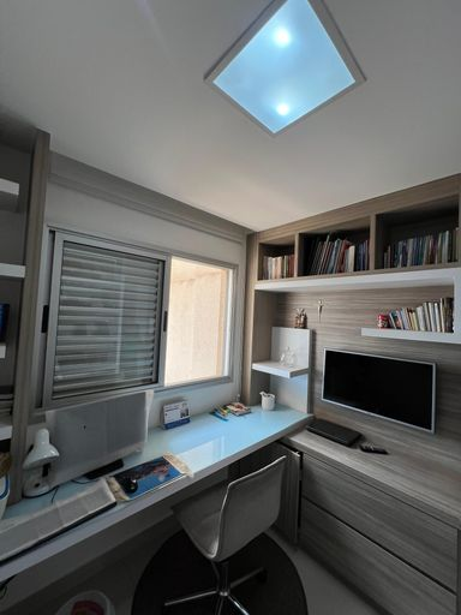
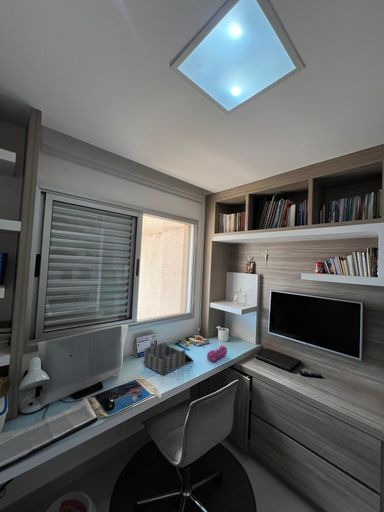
+ pencil case [206,345,228,363]
+ desk organizer [143,341,195,376]
